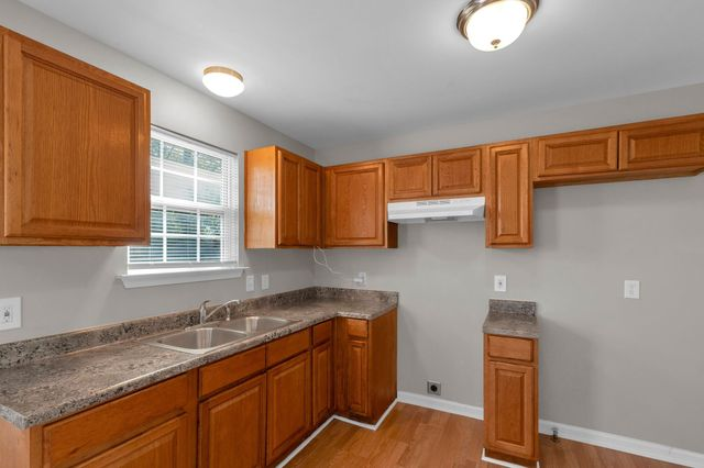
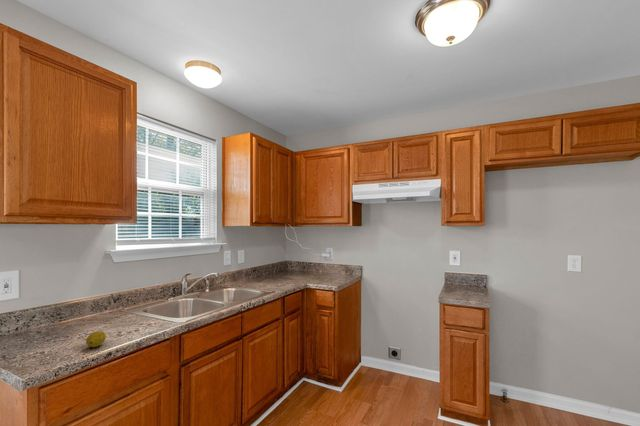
+ fruit [85,330,107,348]
